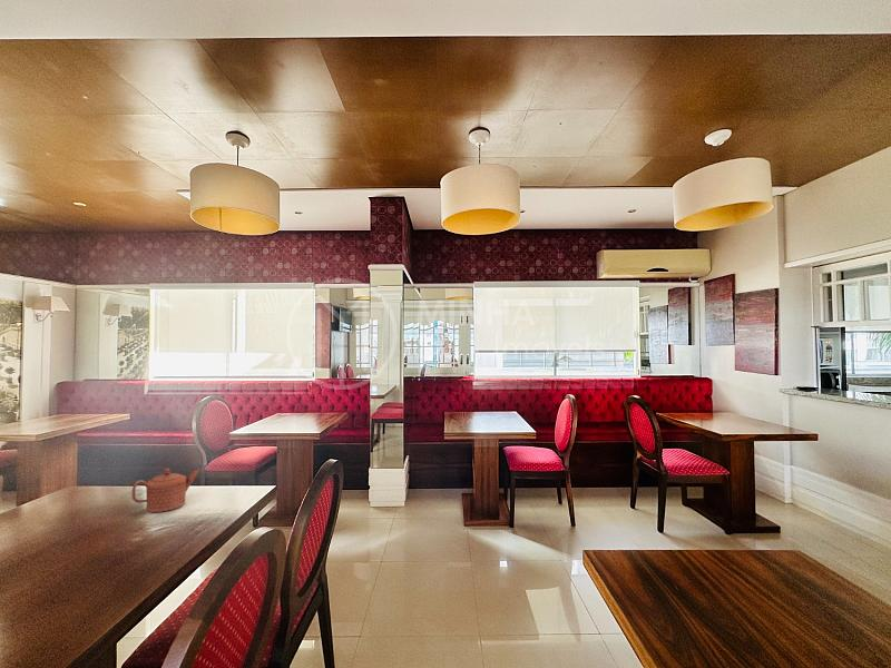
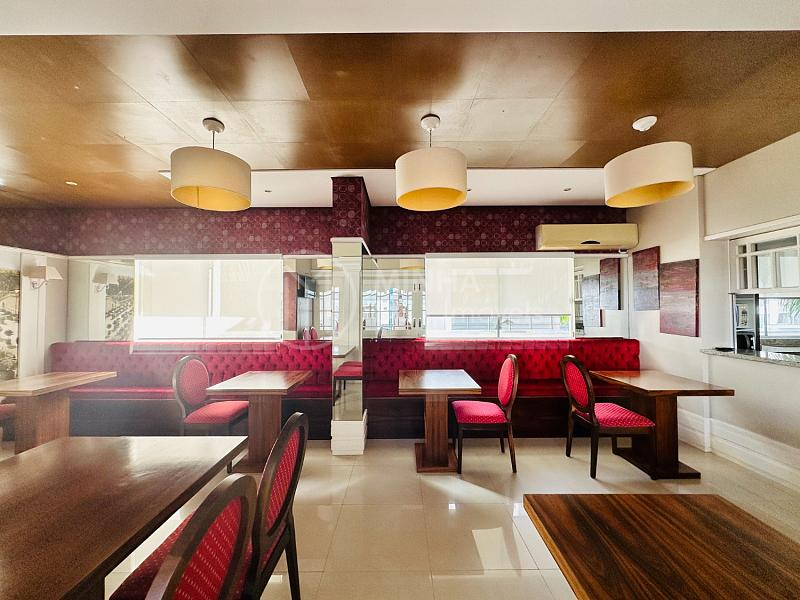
- teapot [130,468,200,513]
